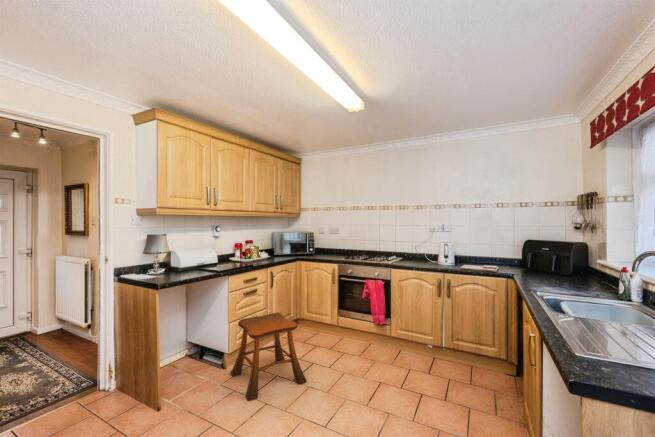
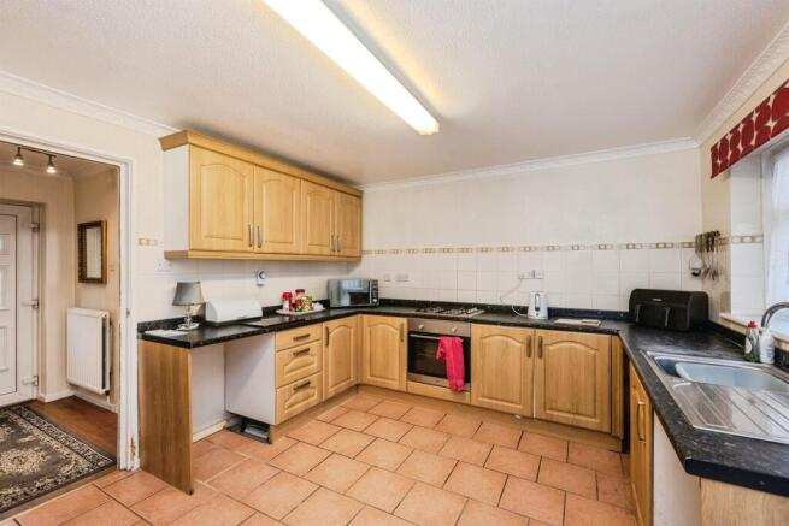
- stool [229,312,308,402]
